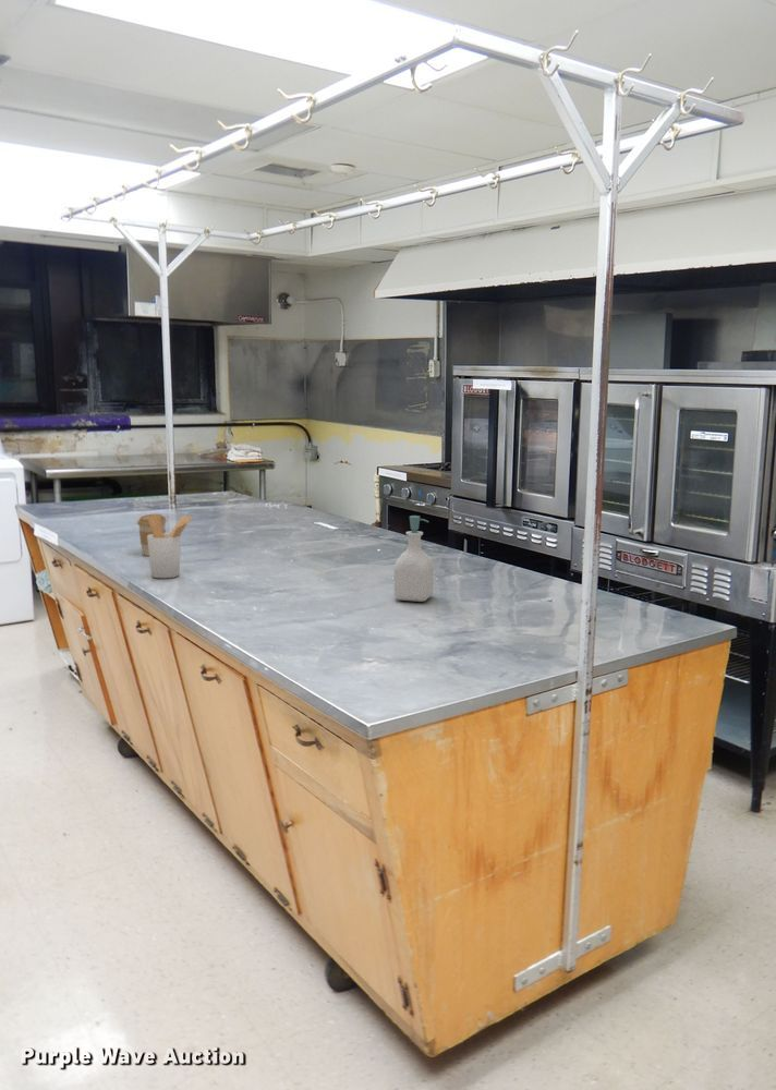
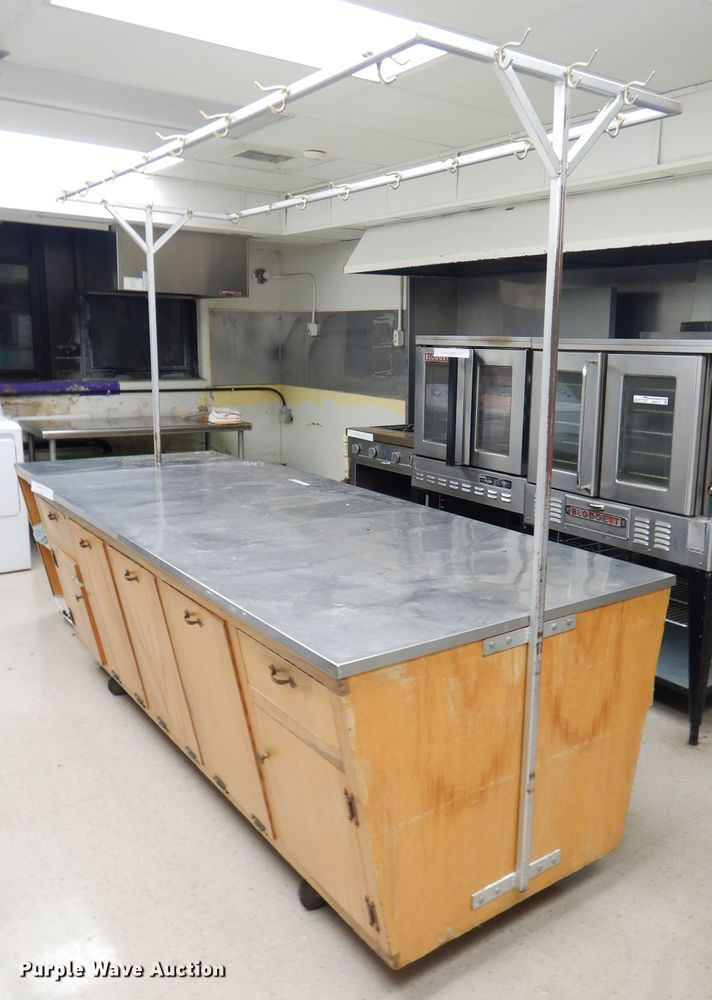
- coffee cup [136,512,168,557]
- utensil holder [147,512,194,579]
- soap bottle [392,514,435,603]
